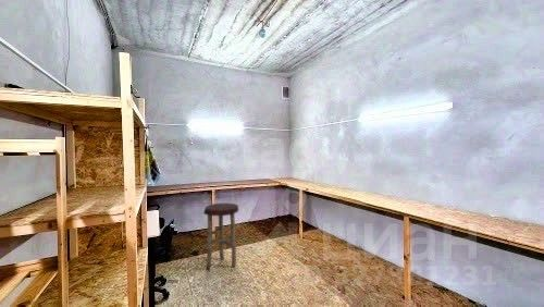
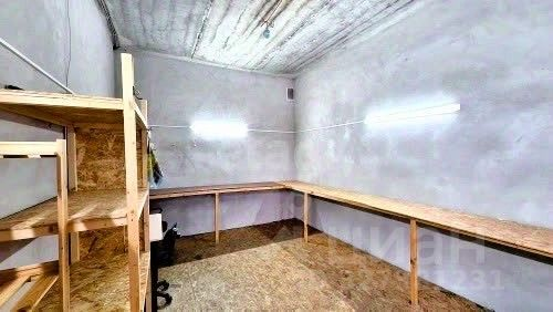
- stool [202,202,239,270]
